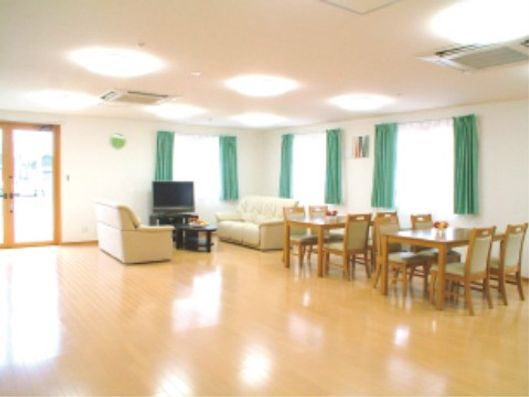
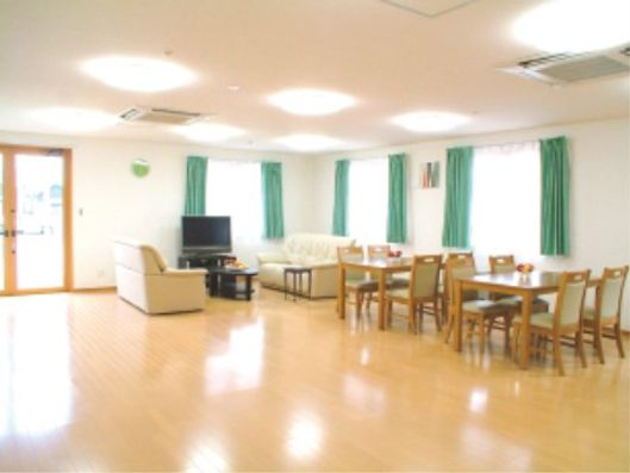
+ side table [280,266,316,303]
